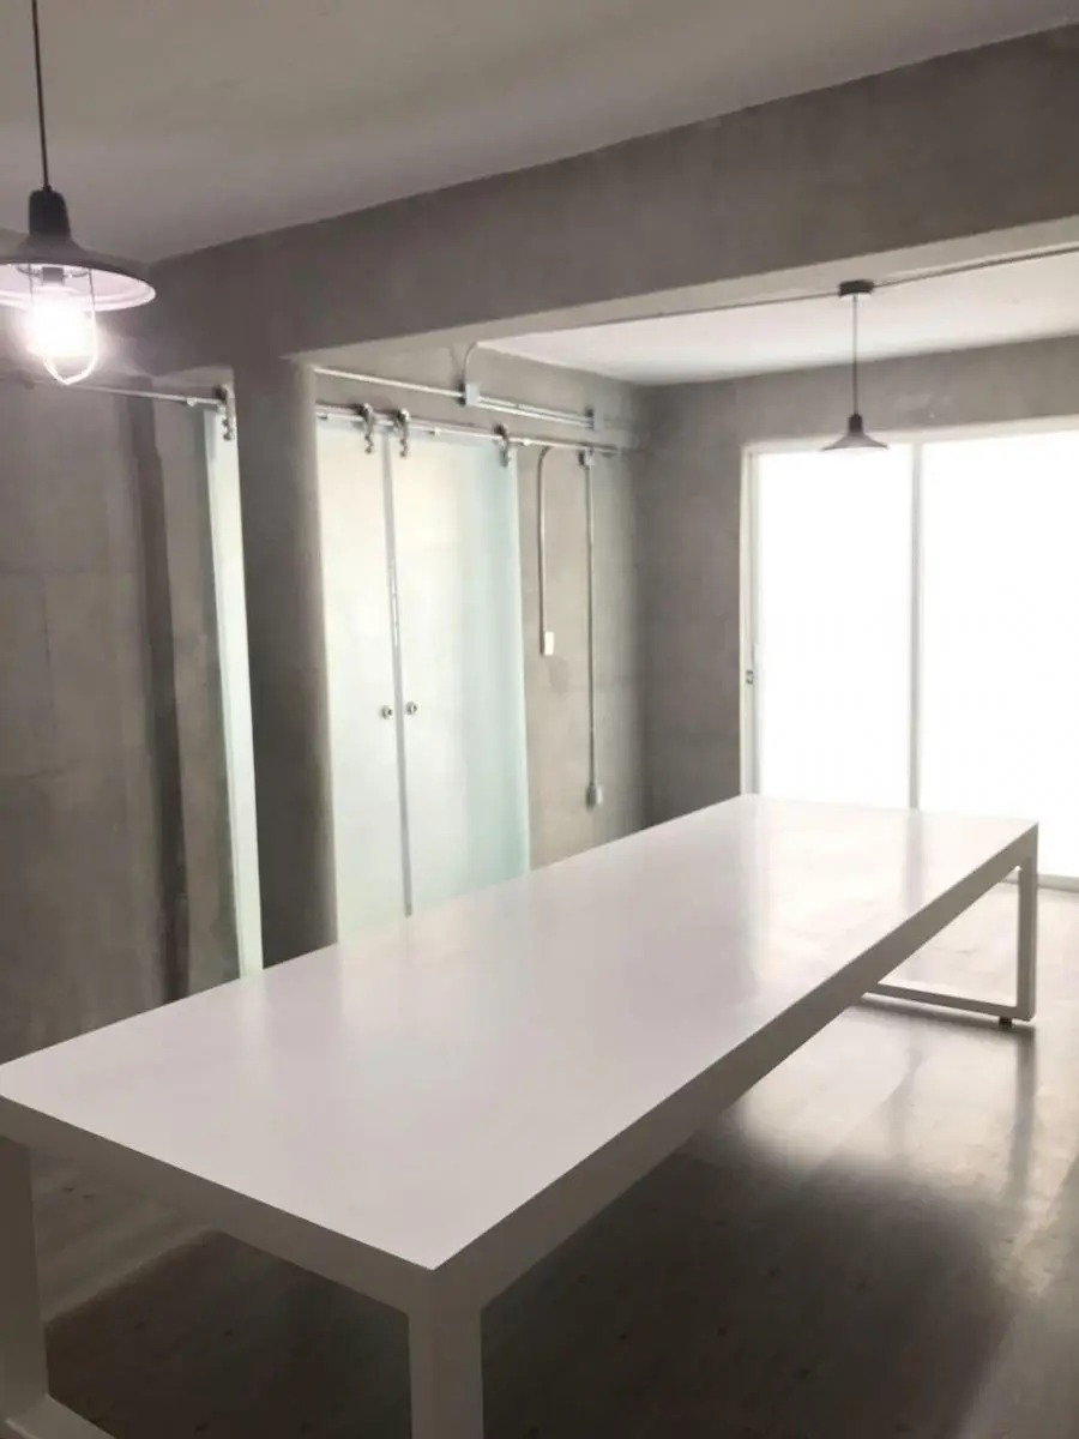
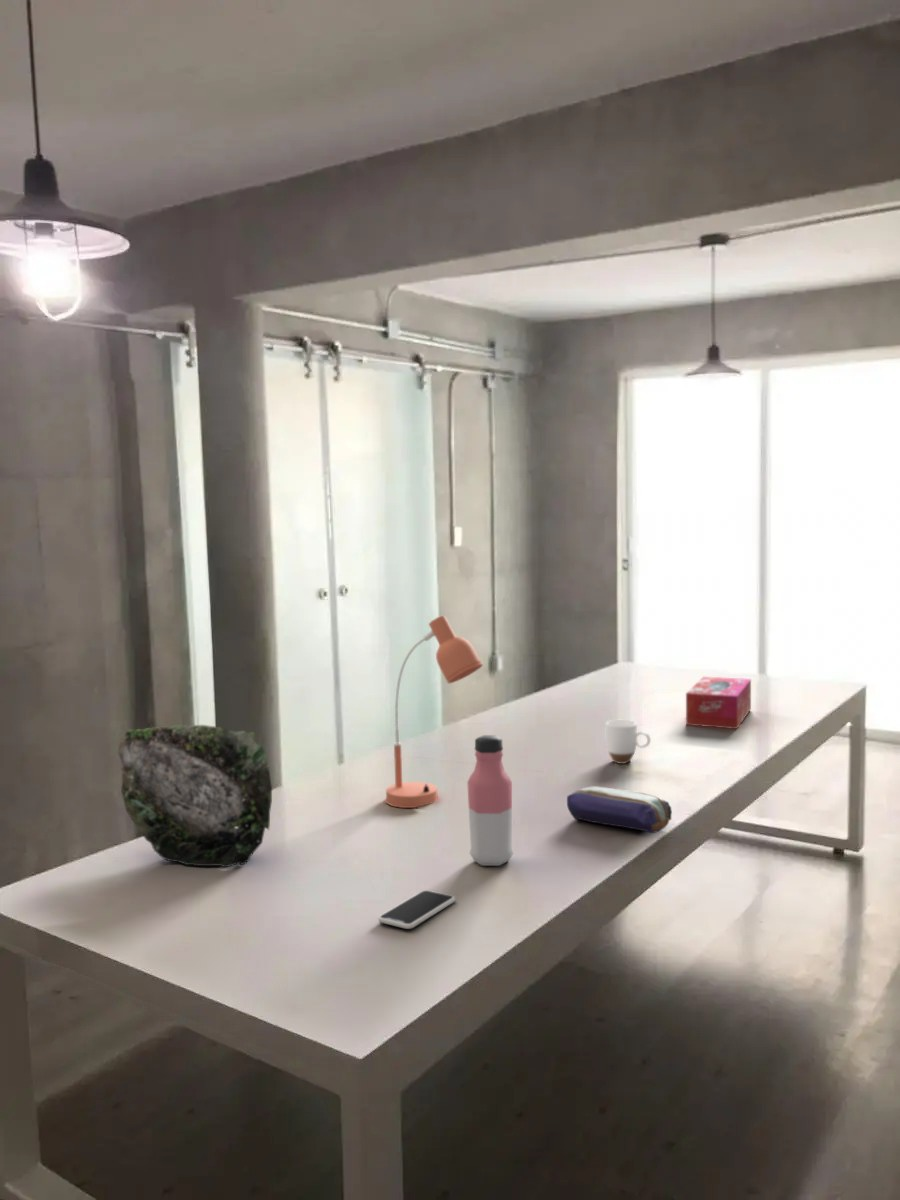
+ desk lamp [384,615,484,809]
+ water bottle [466,734,514,867]
+ dried flowers [117,724,273,869]
+ pencil case [566,785,673,834]
+ smartphone [377,890,456,930]
+ mug [605,719,651,765]
+ tissue box [685,676,752,730]
